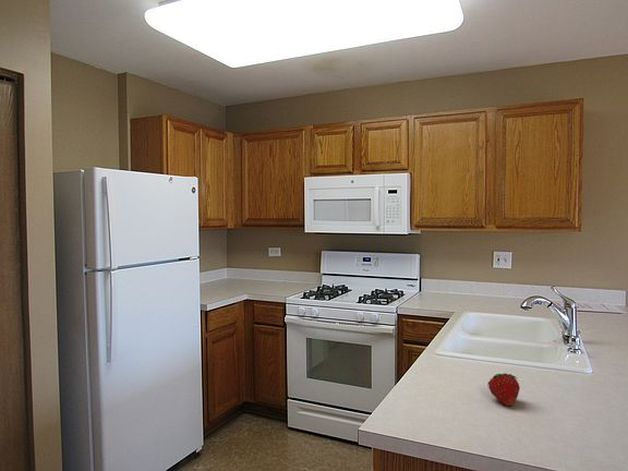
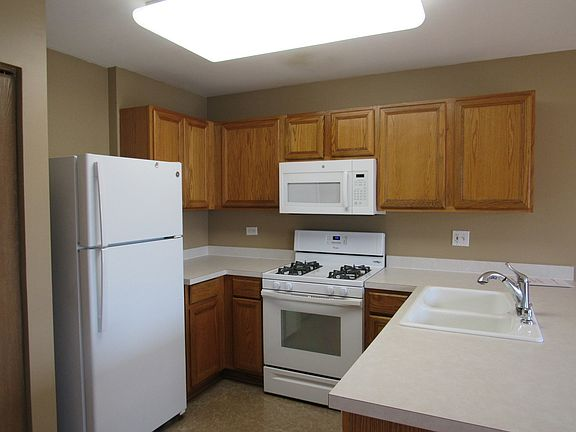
- fruit [486,372,521,407]
